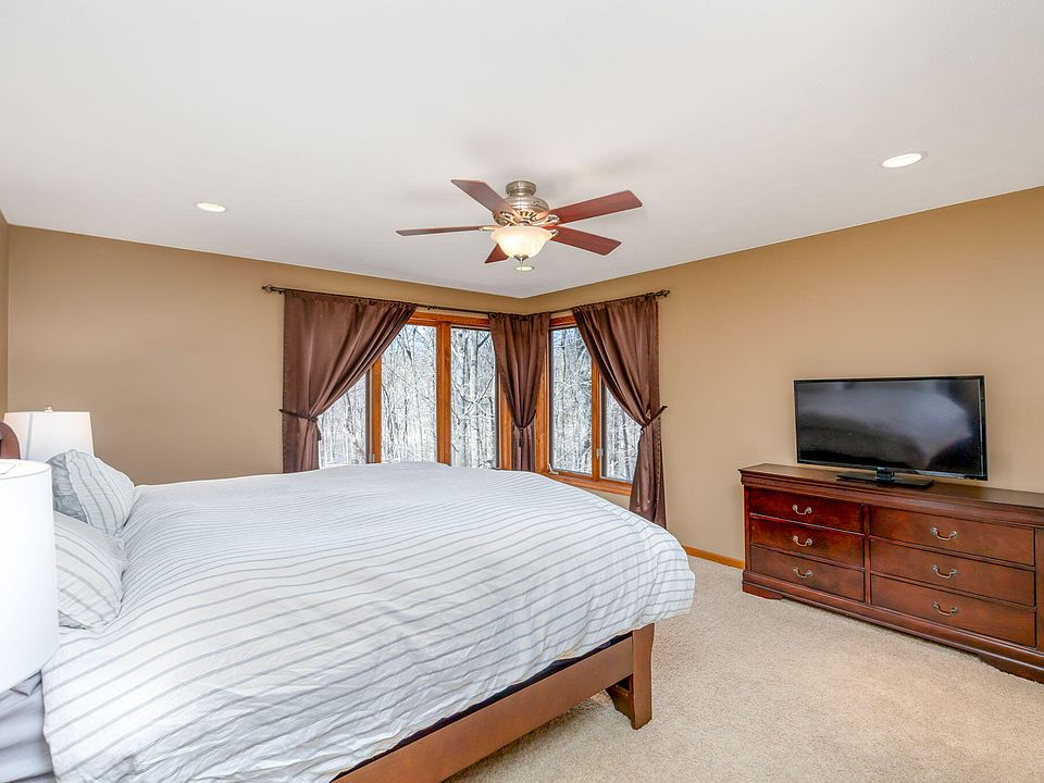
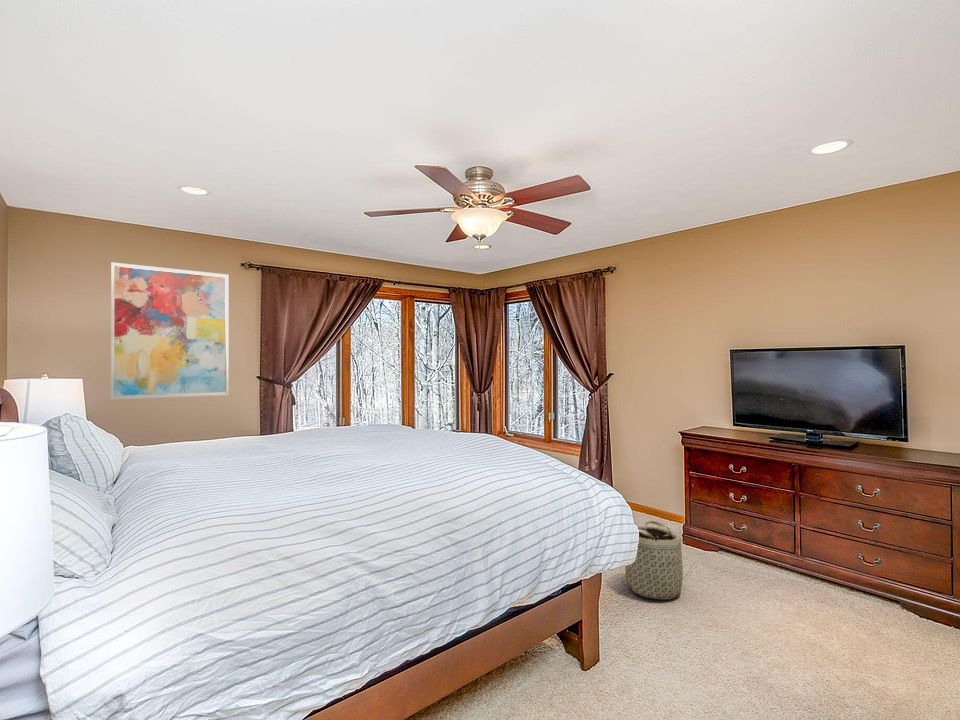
+ wall art [109,261,229,400]
+ basket [620,520,693,601]
